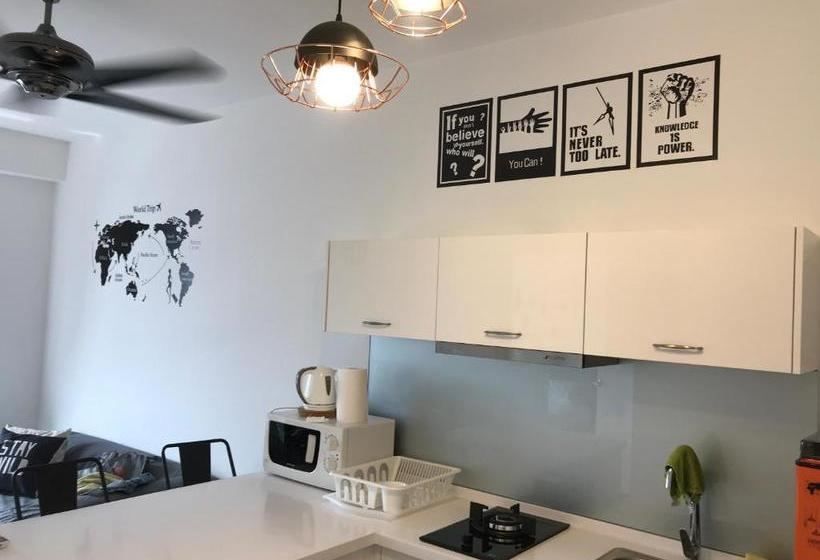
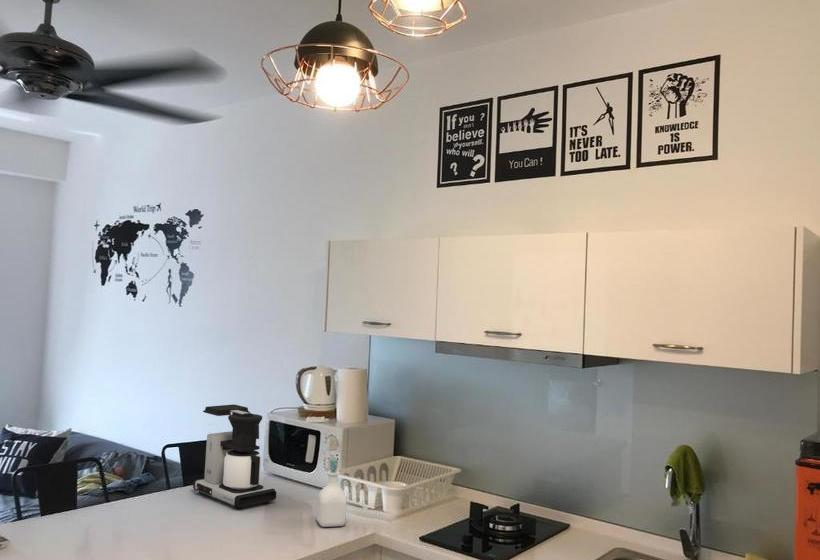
+ coffee maker [192,404,277,510]
+ soap bottle [315,458,348,528]
